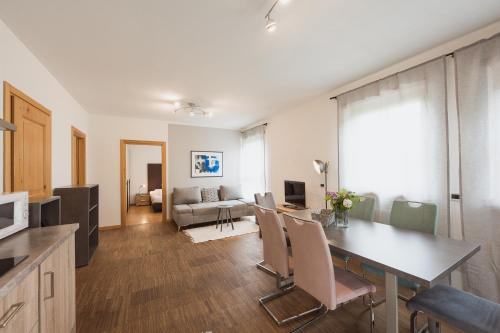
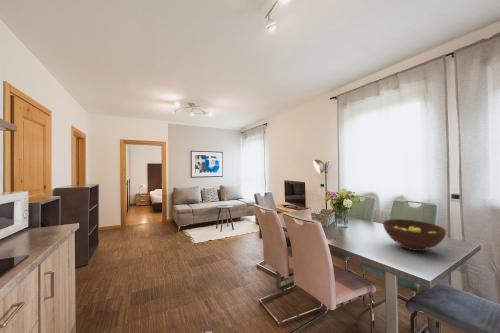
+ fruit bowl [382,218,447,252]
